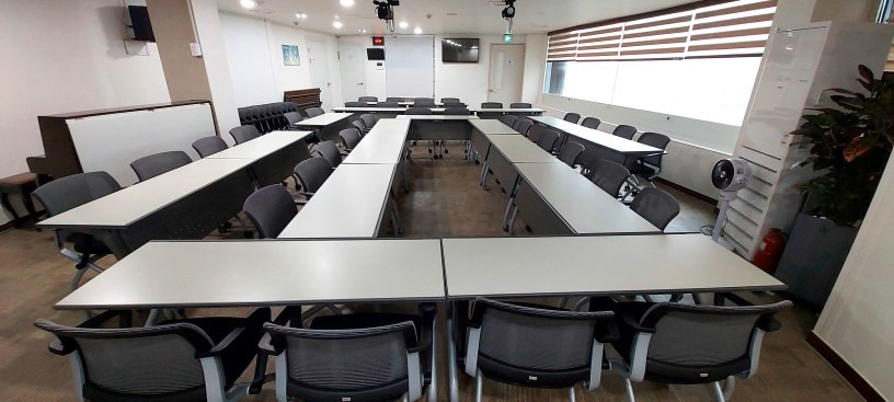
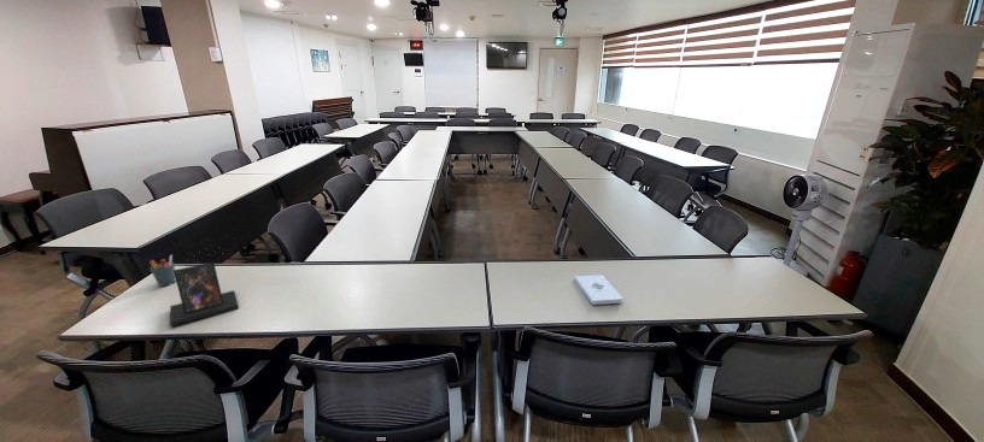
+ notepad [574,273,623,306]
+ photo frame [169,261,240,328]
+ pen holder [148,254,176,288]
